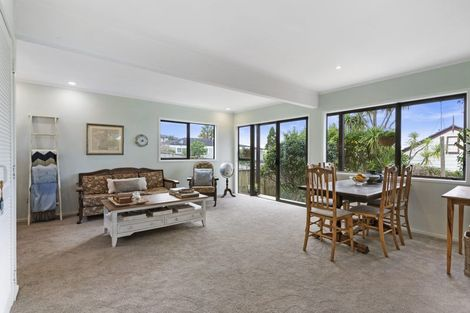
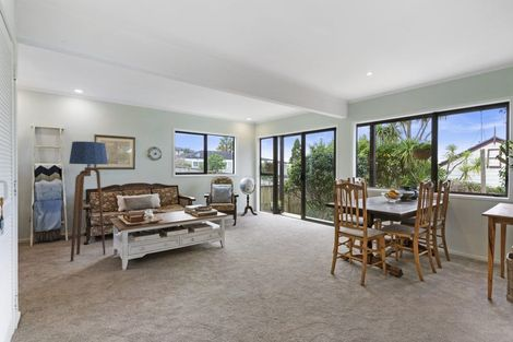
+ floor lamp [68,140,109,262]
